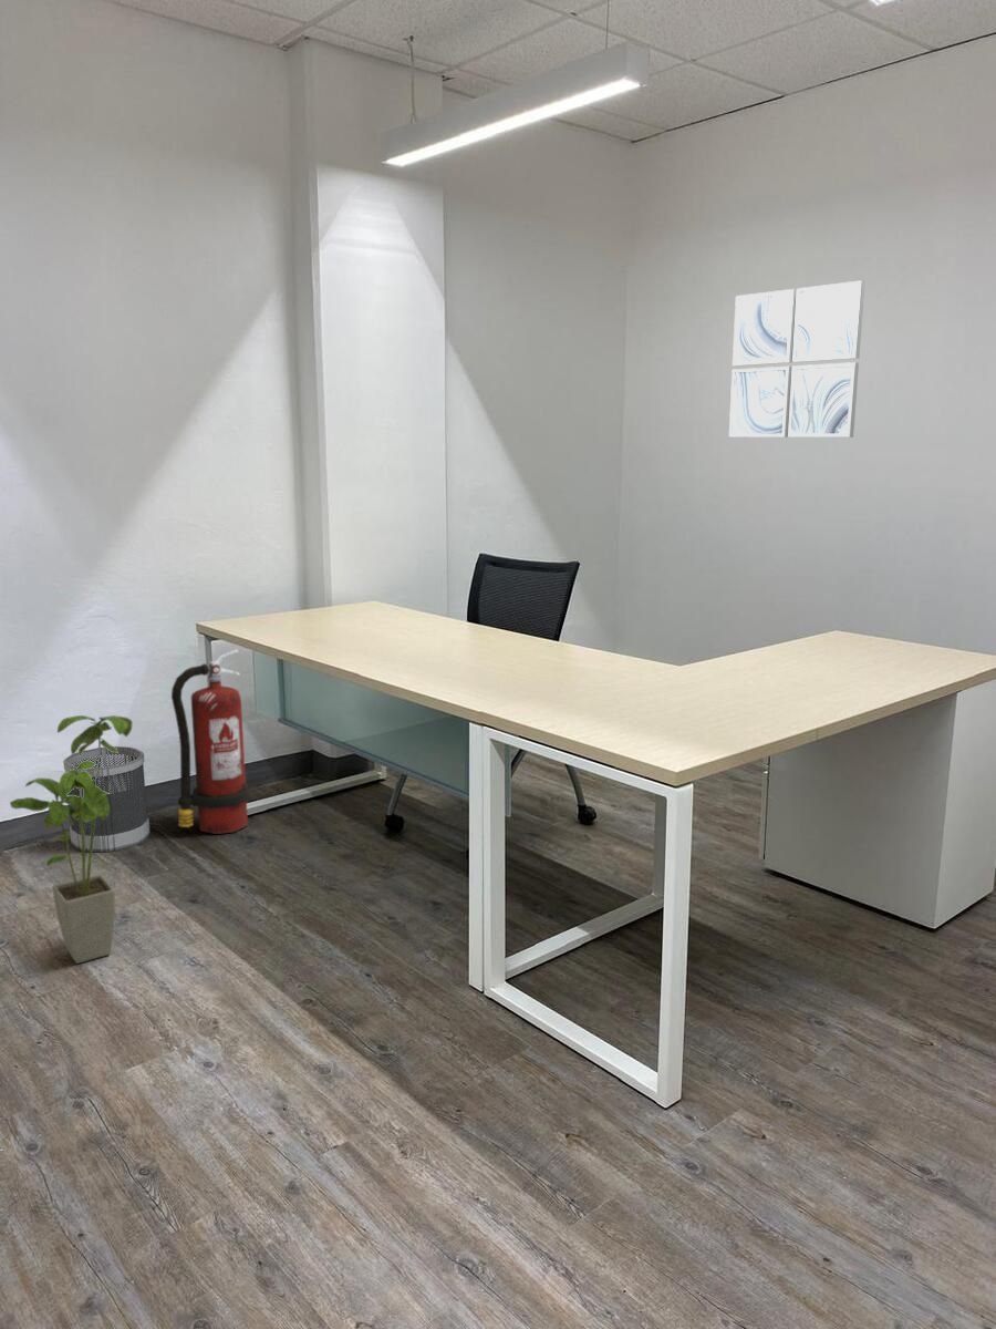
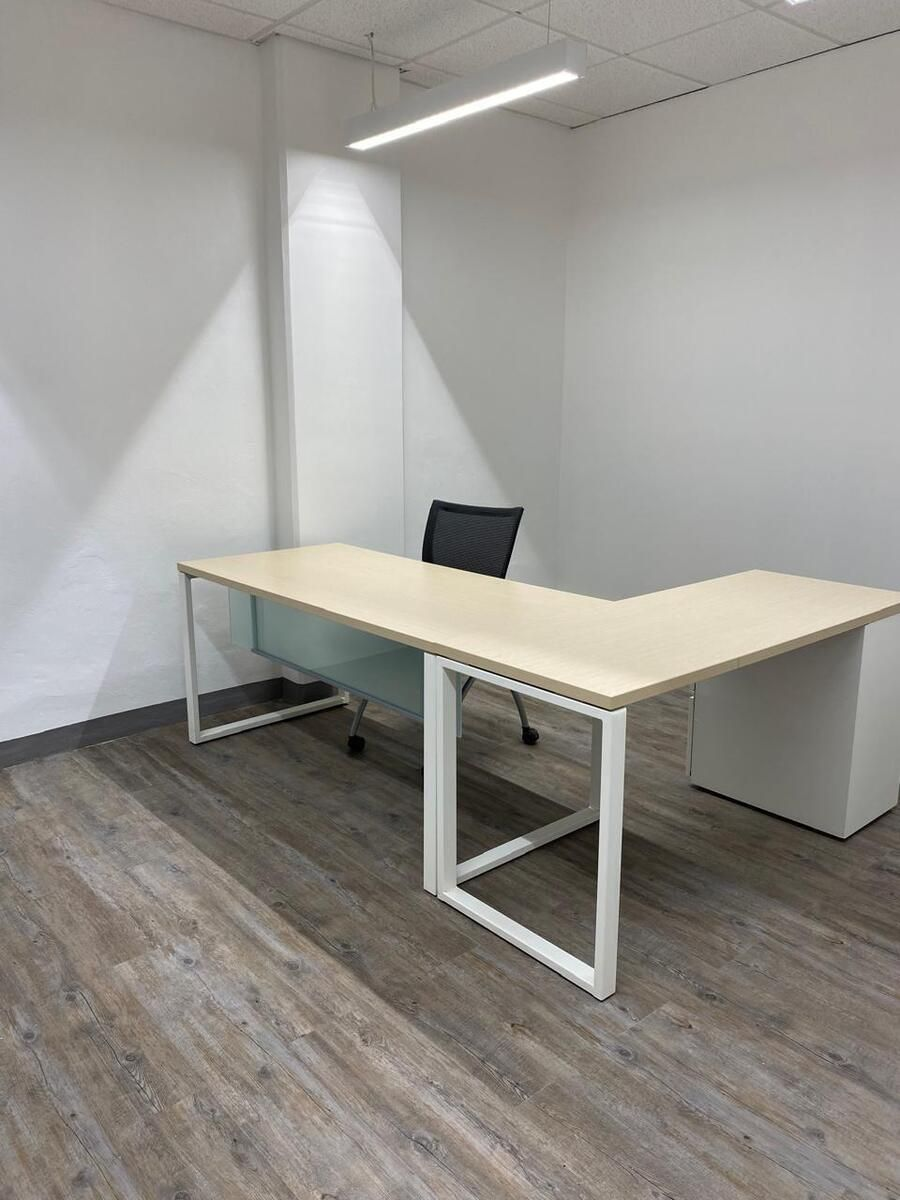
- fire extinguisher [170,648,251,835]
- house plant [9,714,134,965]
- wall art [728,279,865,439]
- wastebasket [62,745,151,853]
